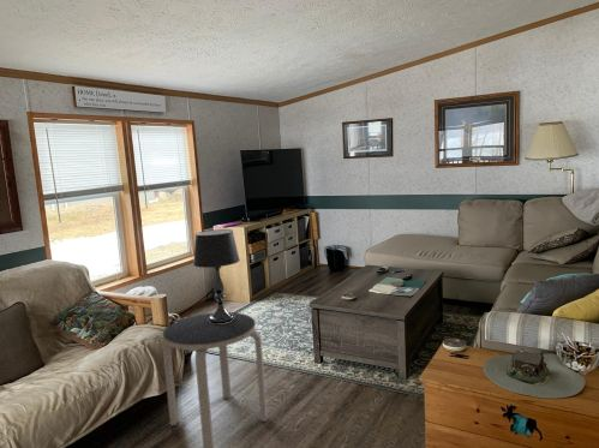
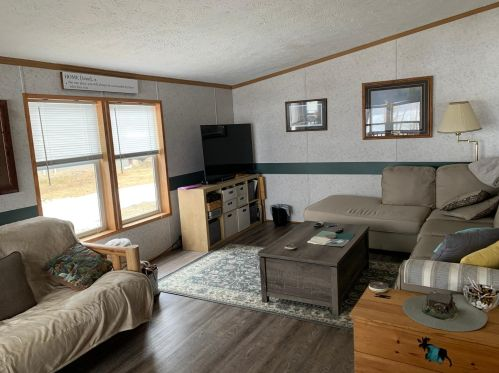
- table lamp [192,228,241,323]
- side table [161,311,268,448]
